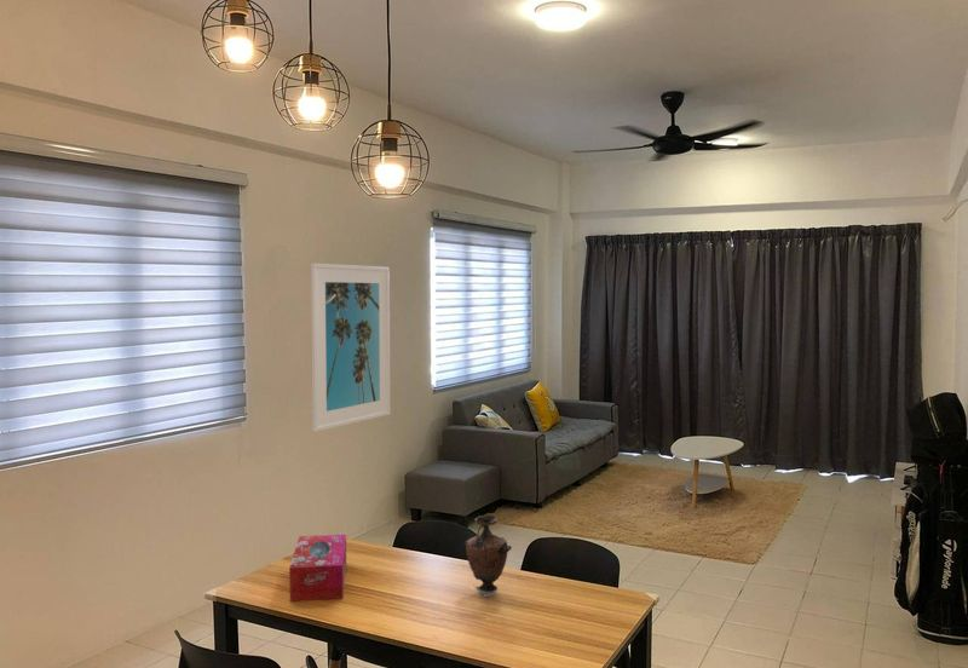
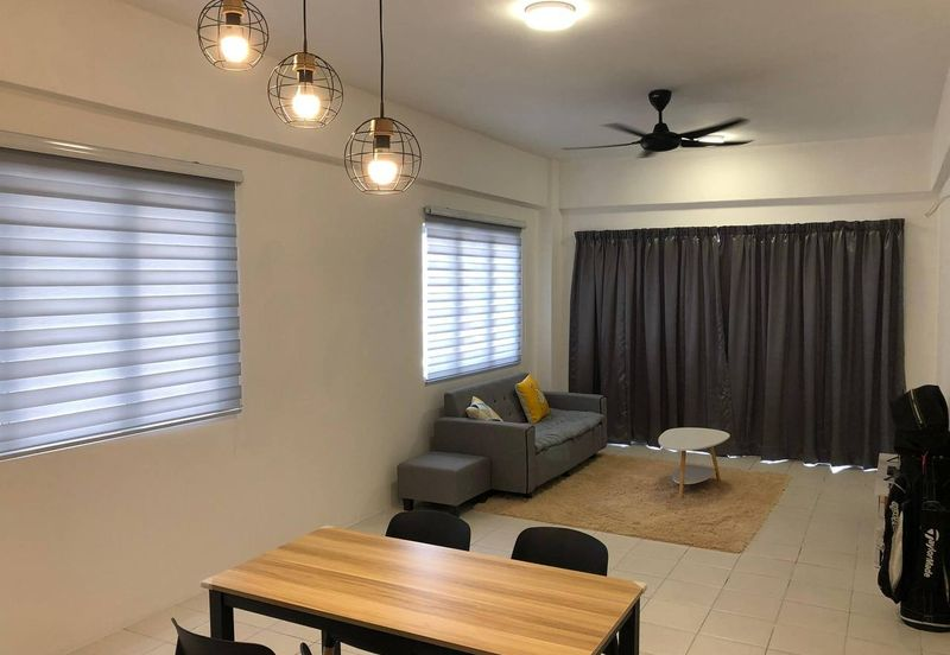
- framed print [310,263,391,433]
- vase [462,506,513,598]
- tissue box [288,534,347,603]
